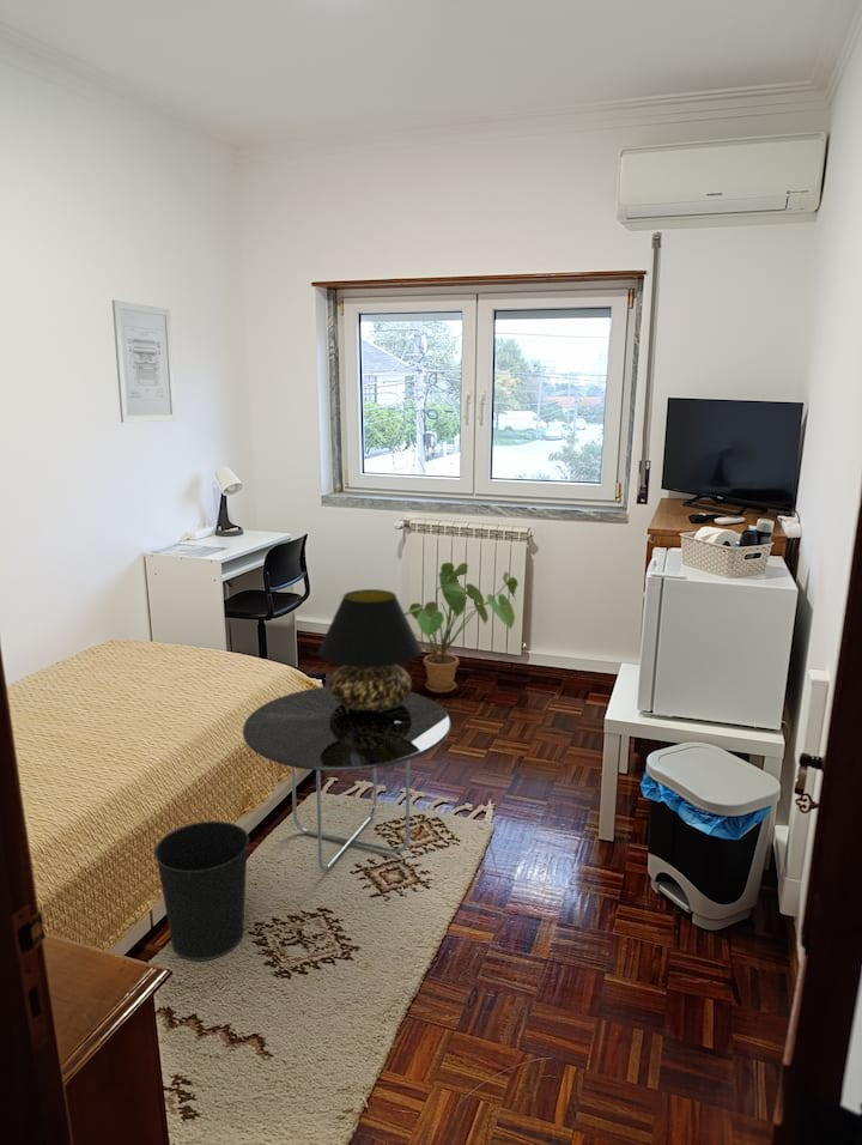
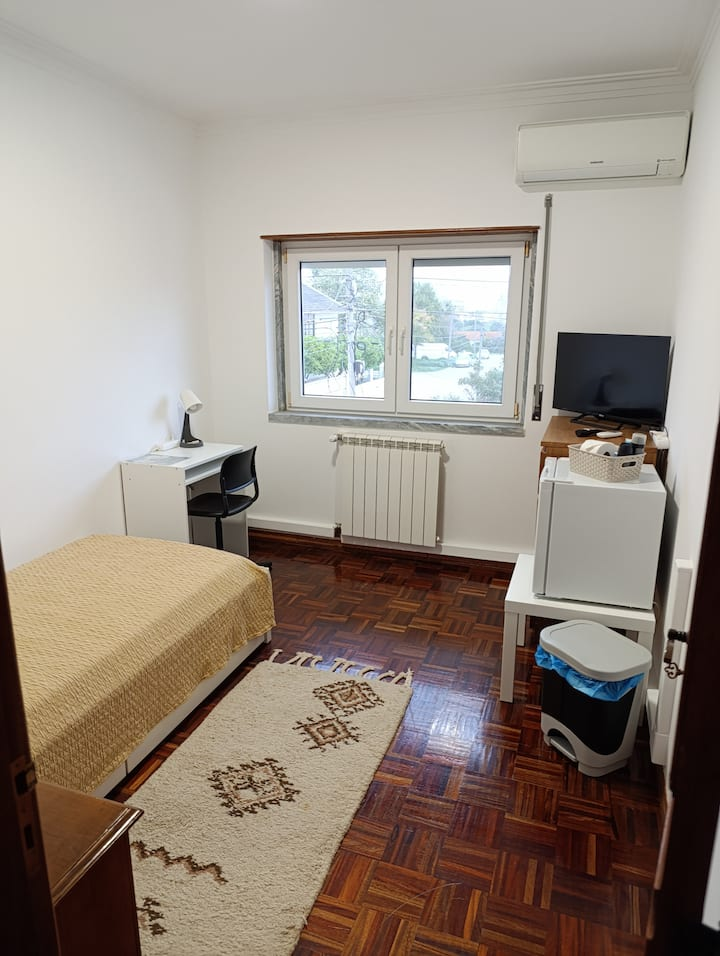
- wastebasket [153,820,250,963]
- house plant [403,562,520,693]
- wall art [111,299,177,424]
- table lamp [317,588,423,710]
- side table [242,685,453,872]
